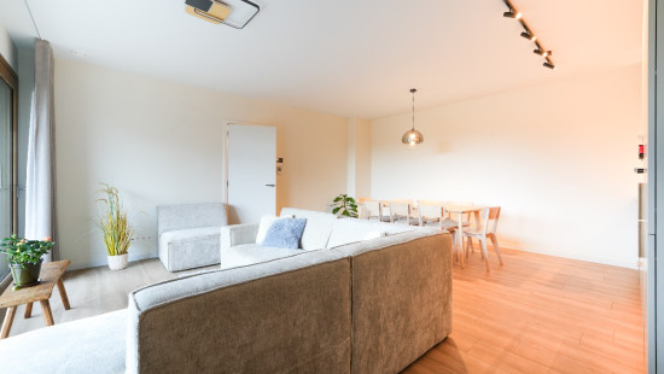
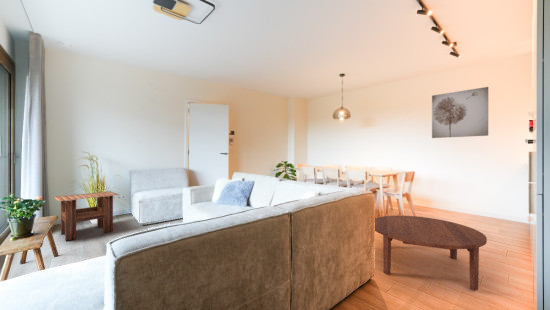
+ coffee table [374,215,488,292]
+ wall art [431,86,489,139]
+ side table [53,190,120,241]
